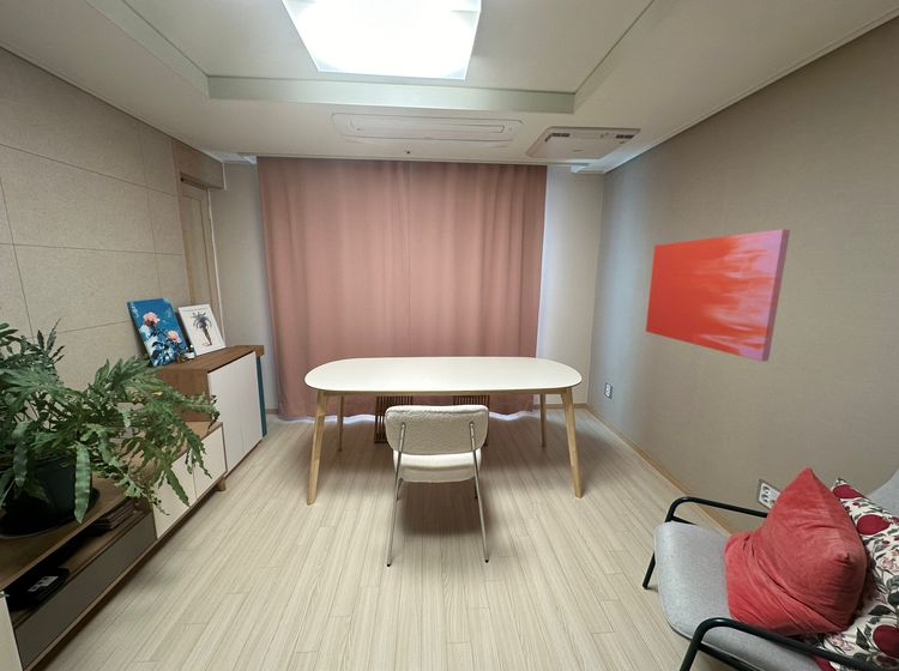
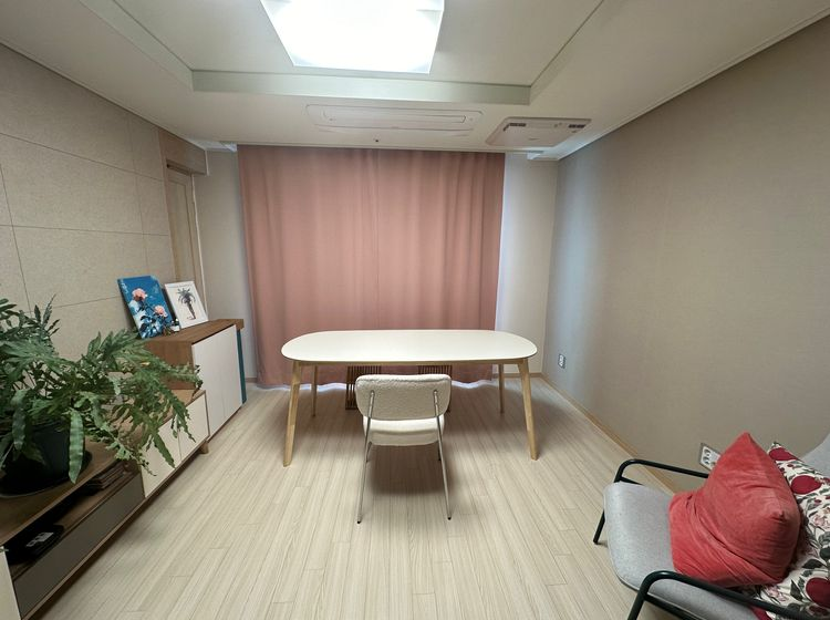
- wall art [645,228,791,362]
